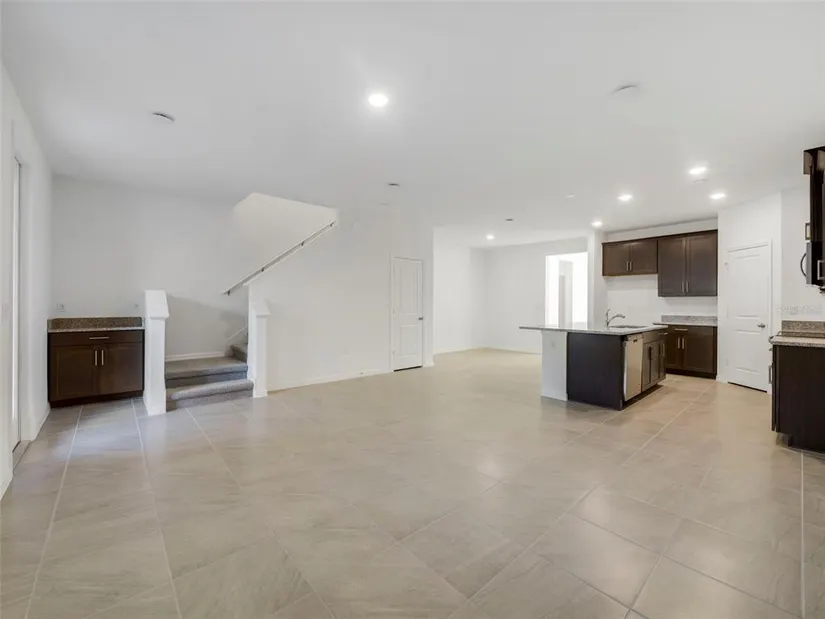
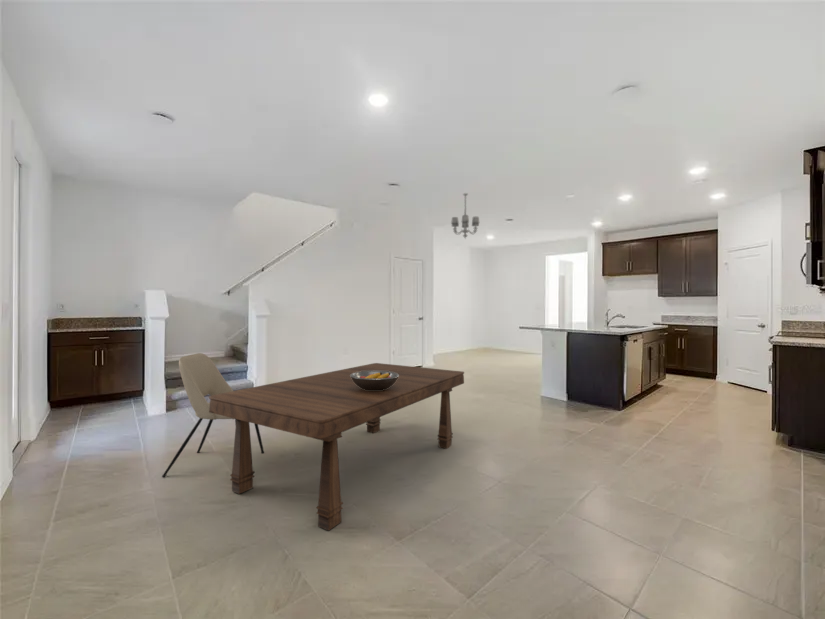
+ chandelier [450,192,480,240]
+ dining table [208,362,465,532]
+ fruit bowl [350,371,399,390]
+ dining chair [161,352,265,478]
